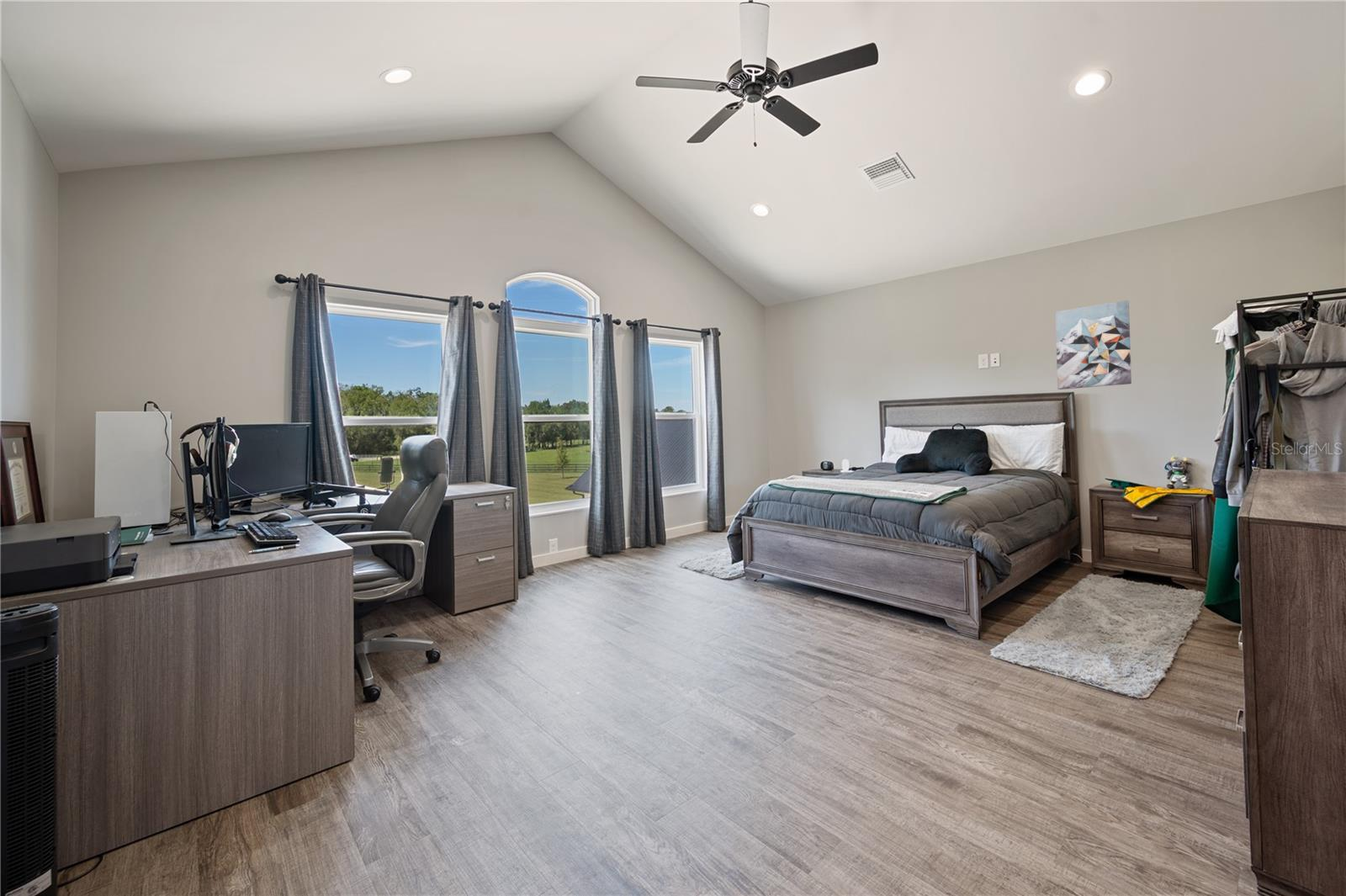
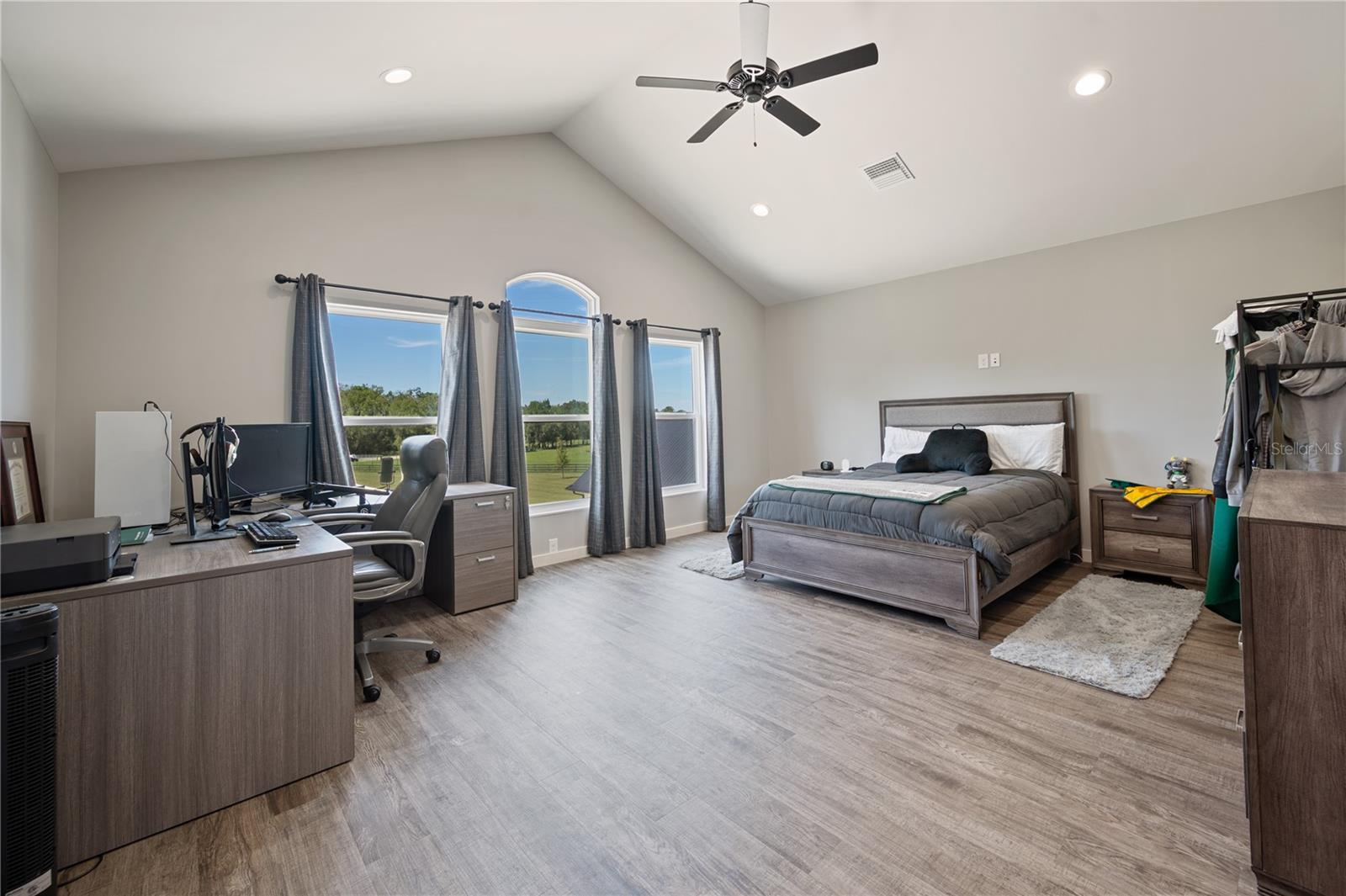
- wall art [1055,300,1132,390]
